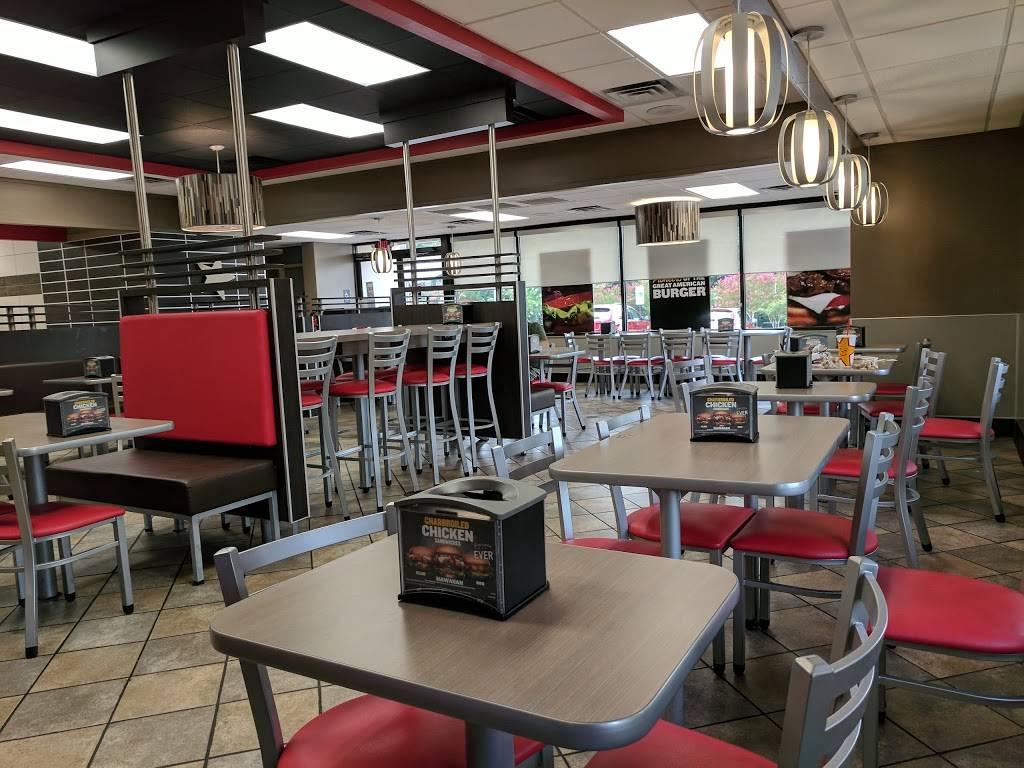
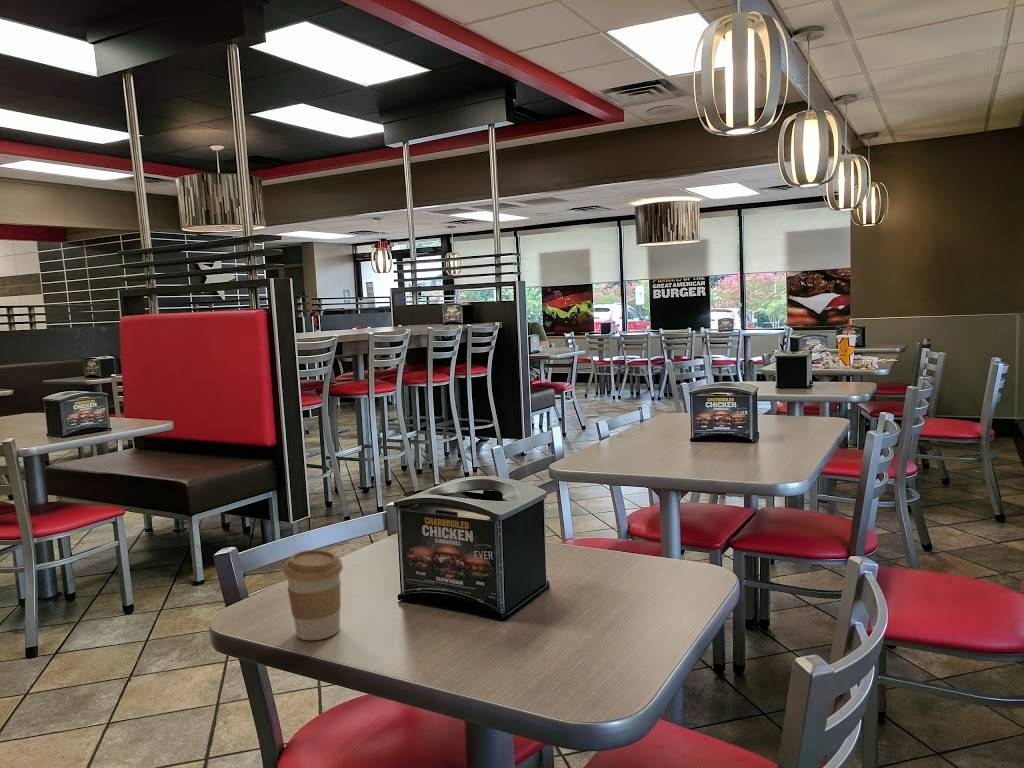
+ coffee cup [283,549,344,641]
